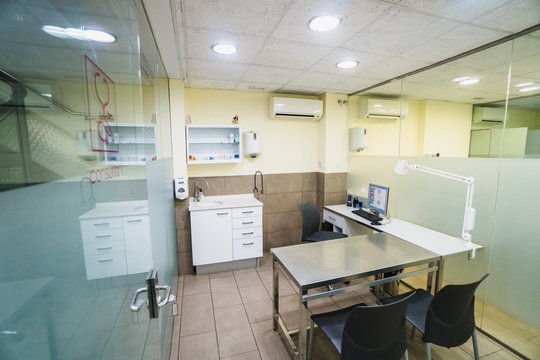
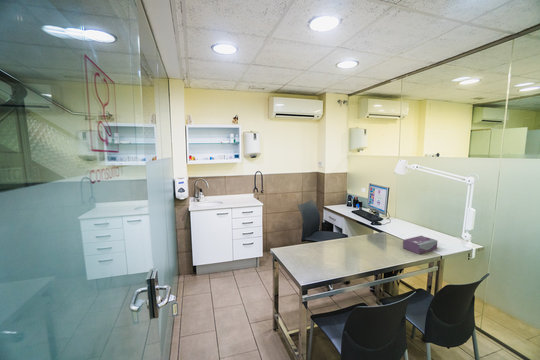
+ tissue box [402,235,438,255]
